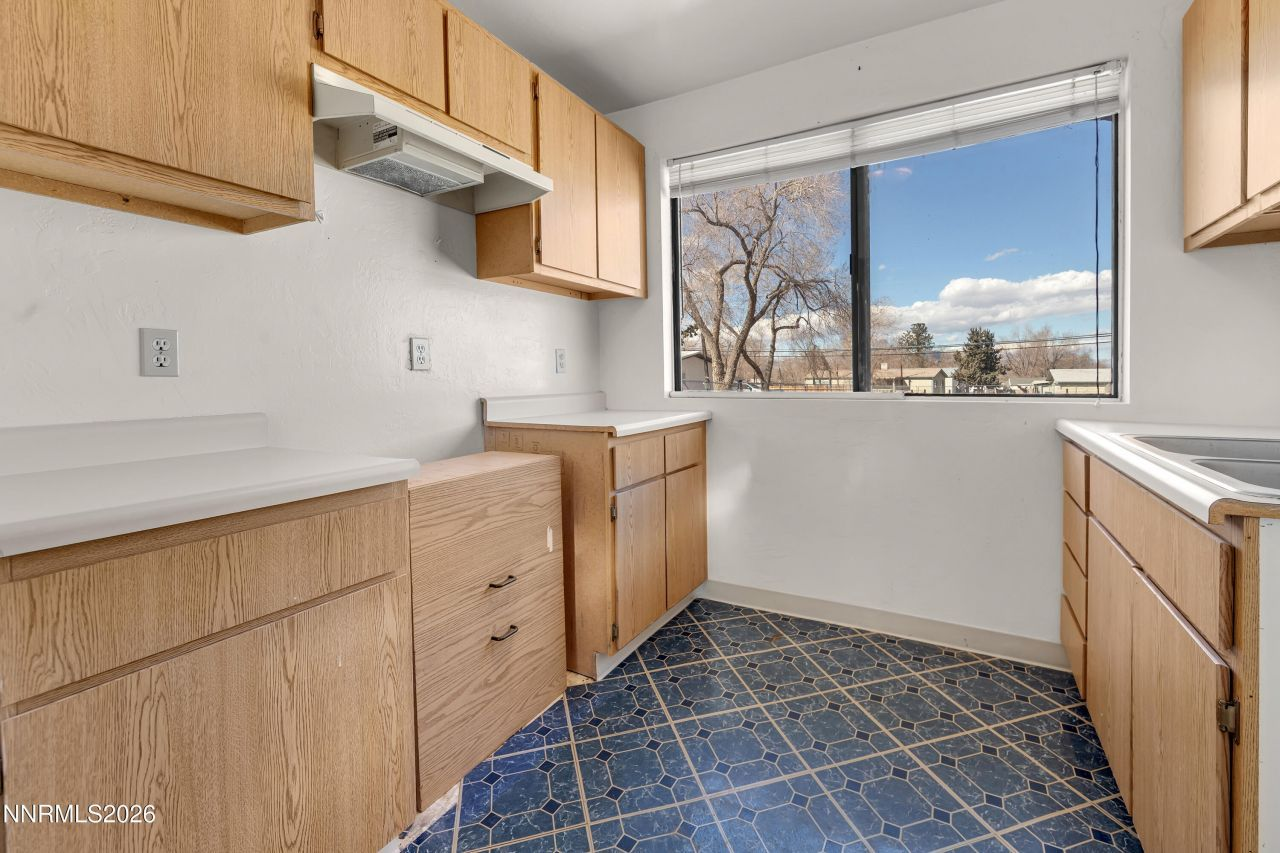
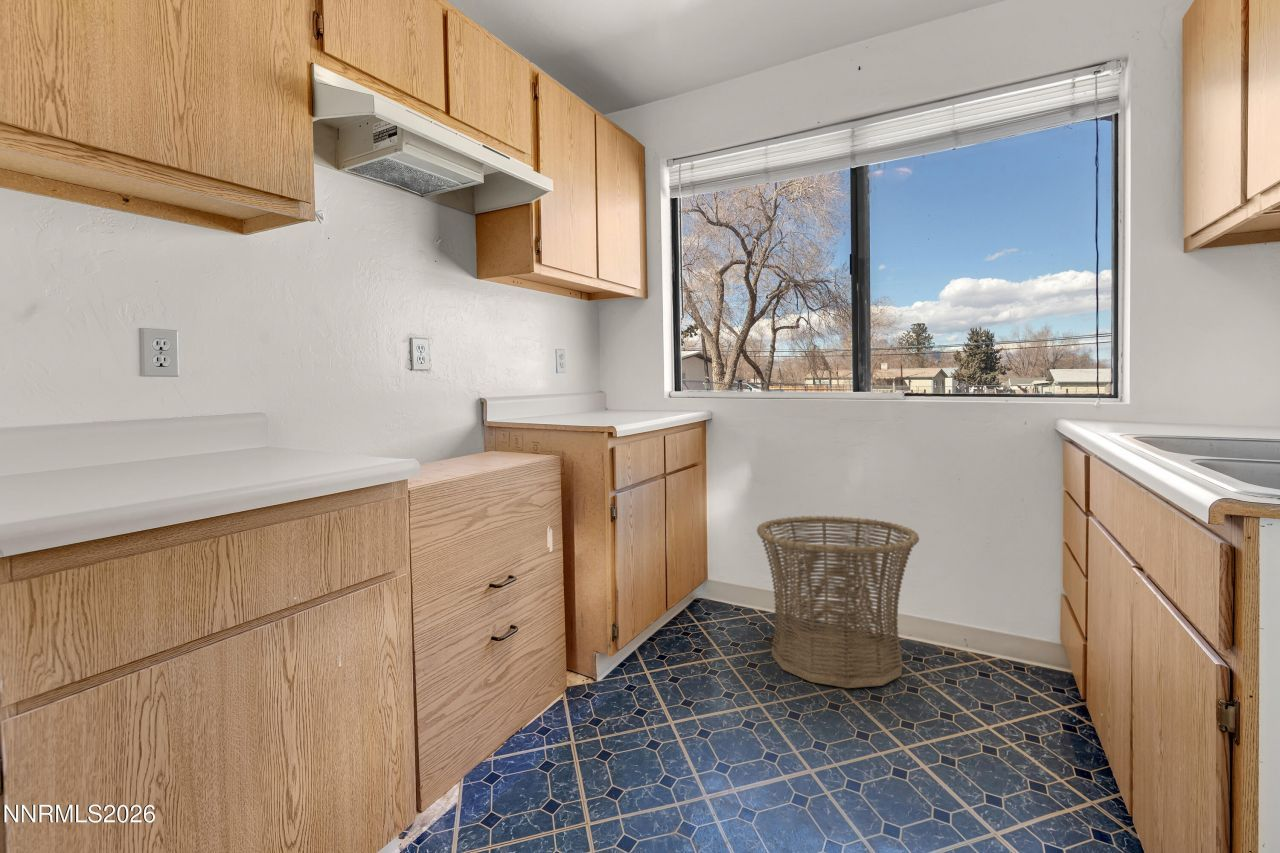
+ basket [756,515,920,689]
